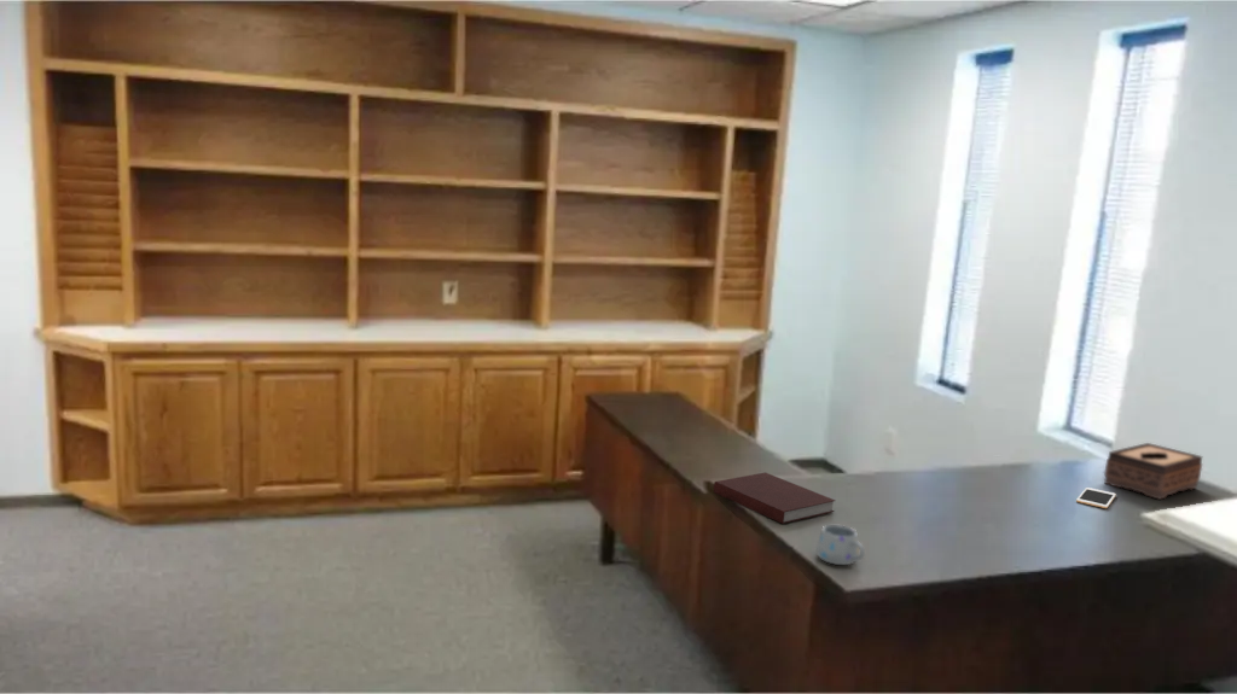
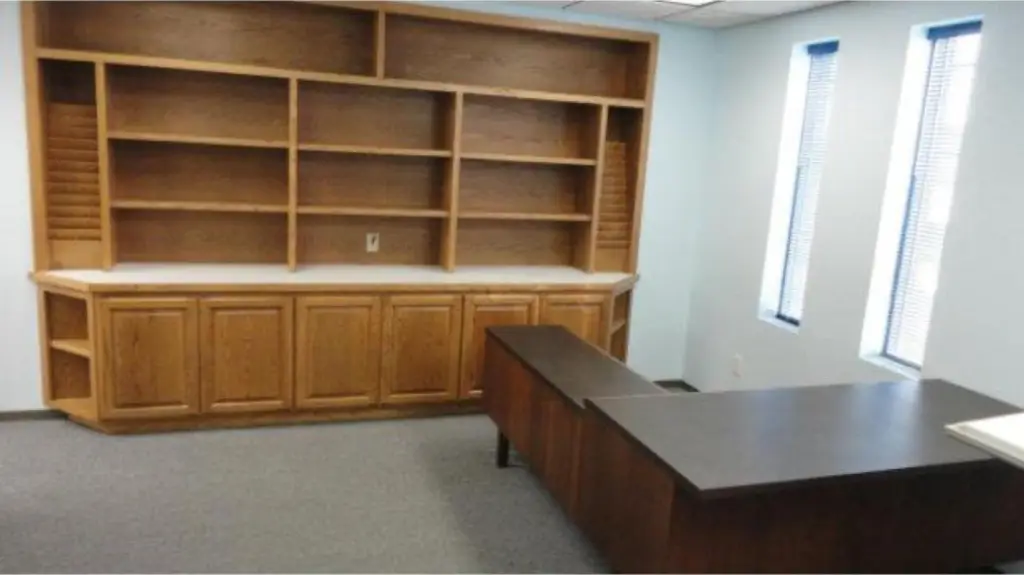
- mug [815,524,866,566]
- cell phone [1075,486,1117,509]
- notebook [713,472,837,525]
- tissue box [1103,442,1203,501]
